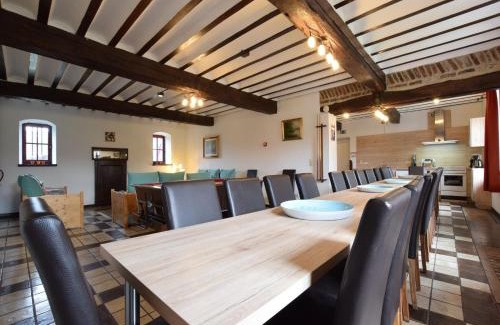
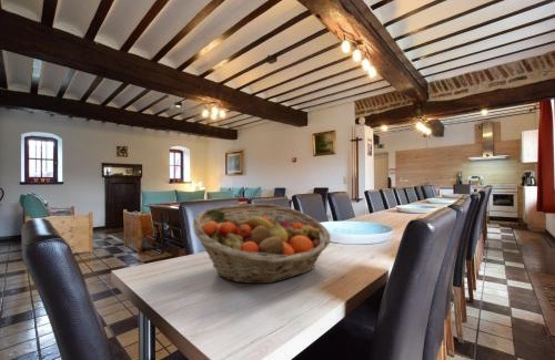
+ fruit basket [192,203,332,285]
